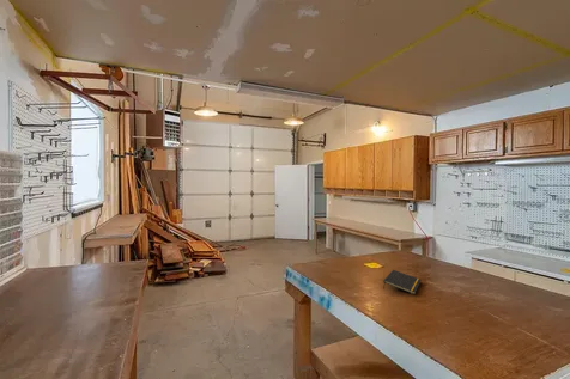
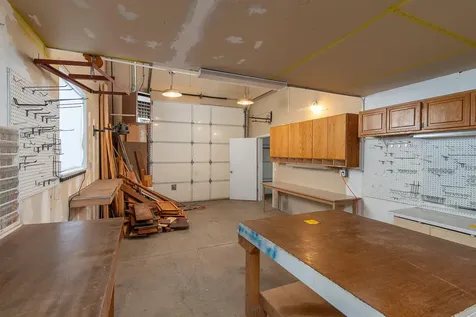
- notepad [382,269,423,295]
